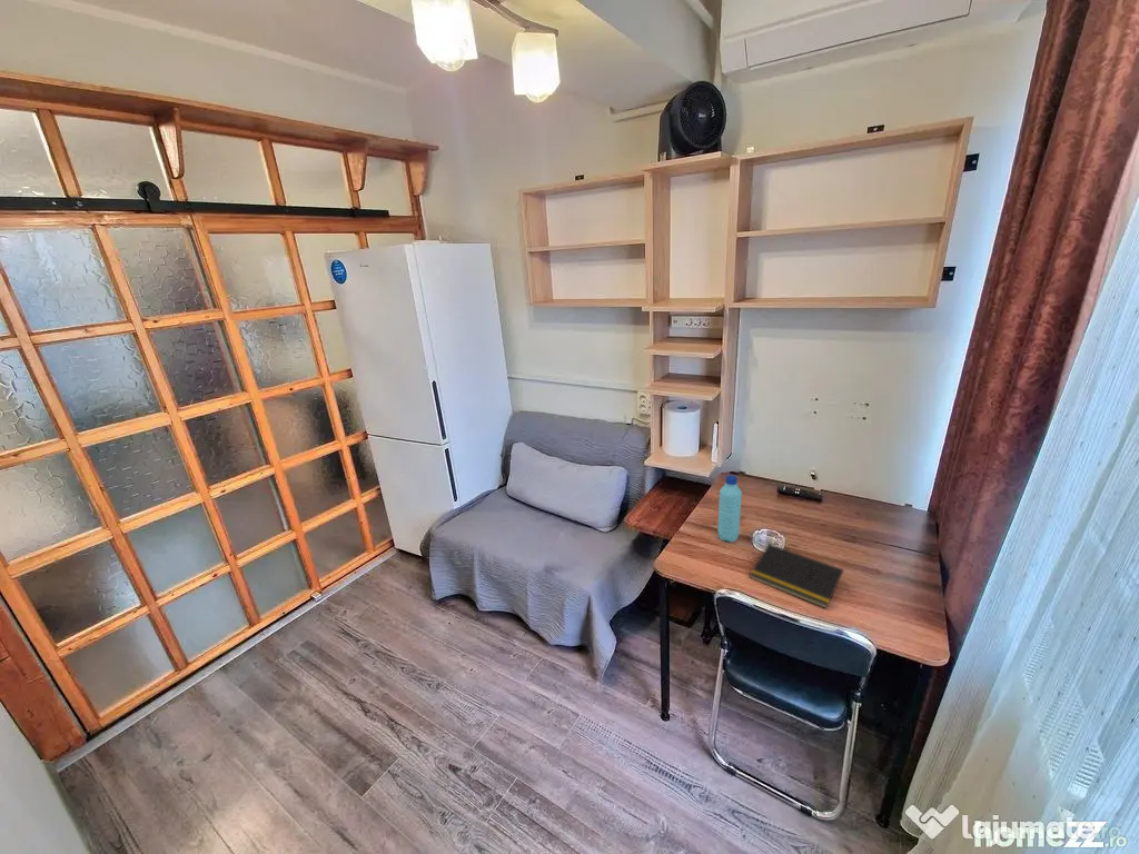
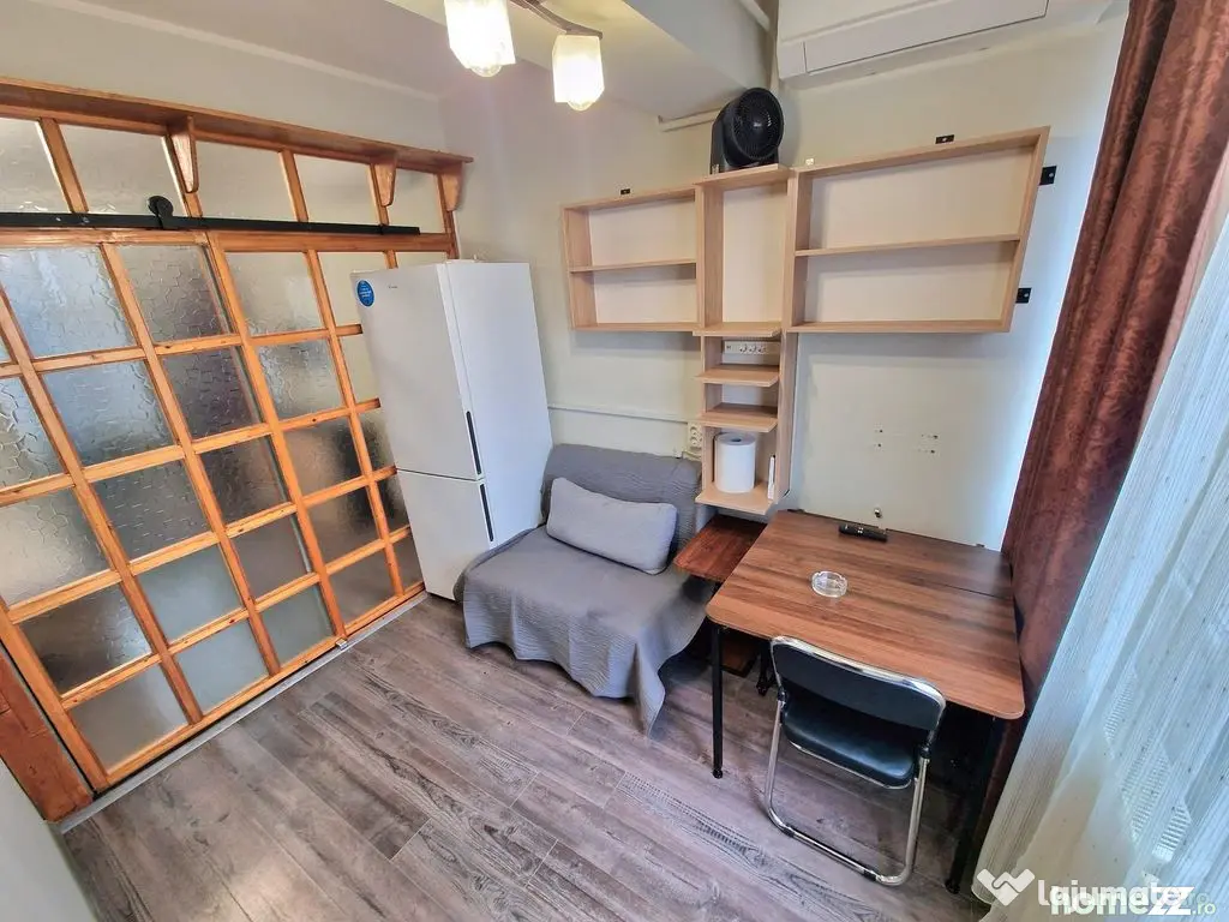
- notepad [749,543,844,609]
- water bottle [716,474,743,543]
